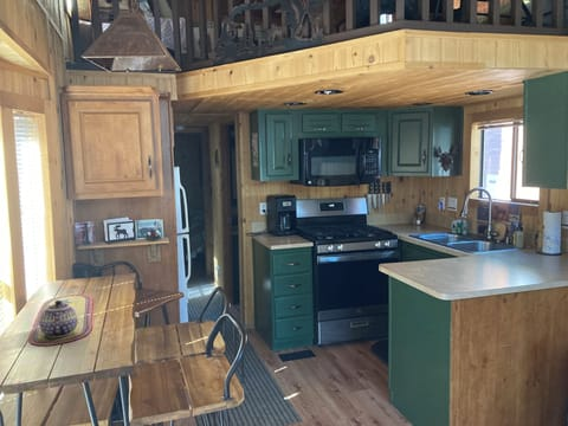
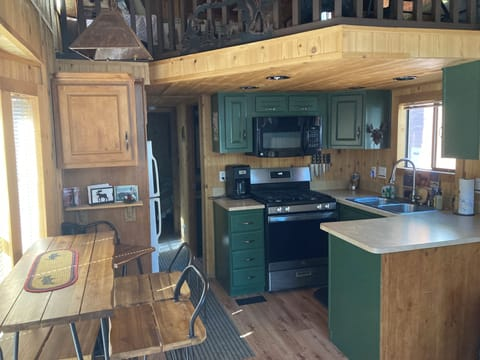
- teapot [38,299,79,338]
